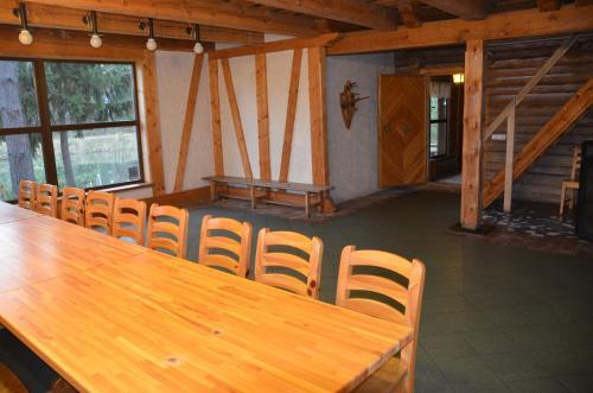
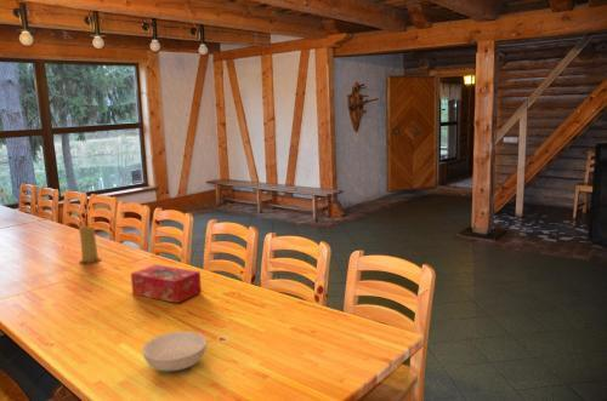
+ tissue box [130,264,203,304]
+ candle [78,225,102,264]
+ serving bowl [141,331,208,372]
